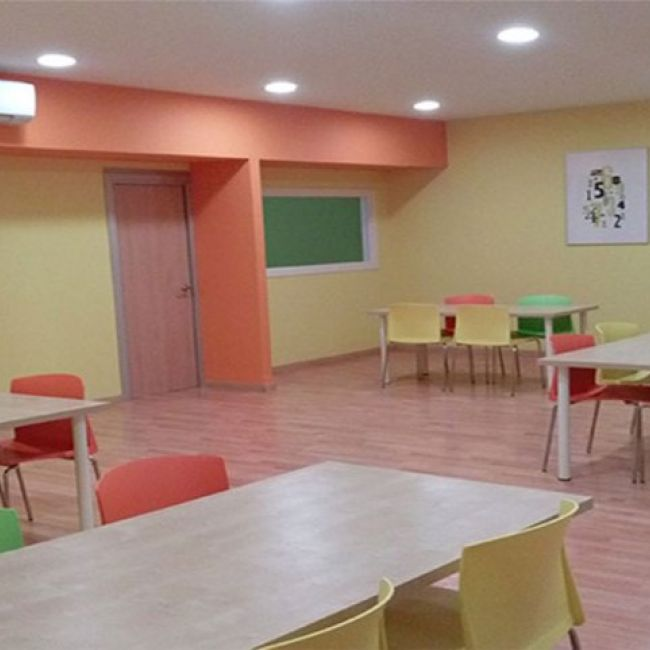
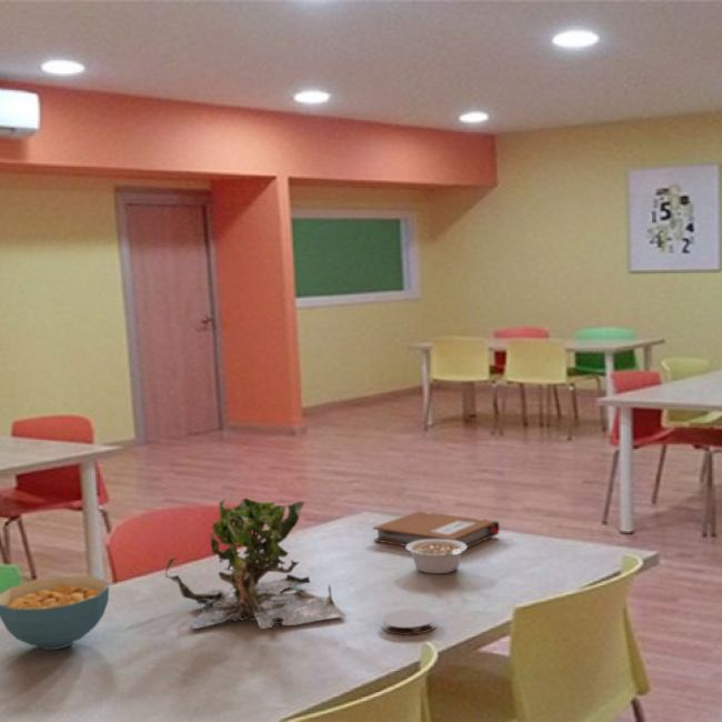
+ legume [405,540,468,574]
+ cereal bowl [0,575,110,651]
+ coaster [381,609,438,636]
+ notebook [372,510,501,549]
+ plant [164,498,348,630]
